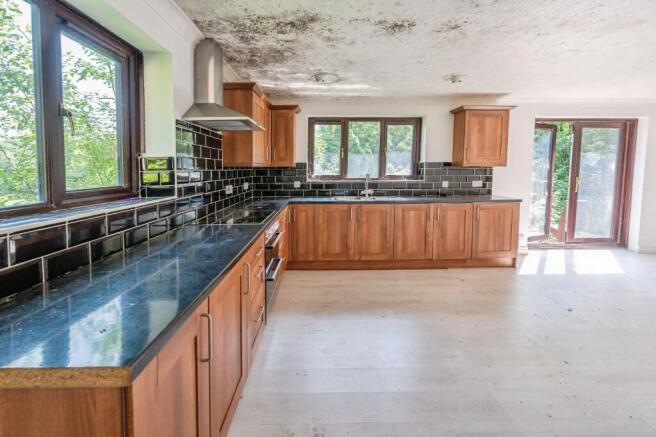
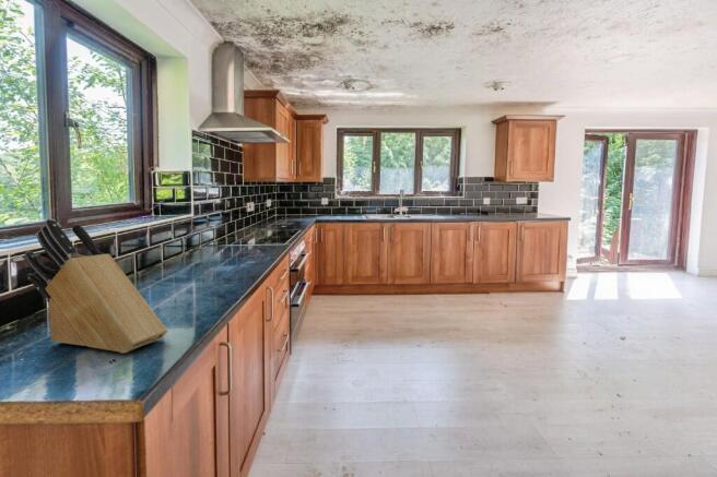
+ knife block [24,218,168,354]
